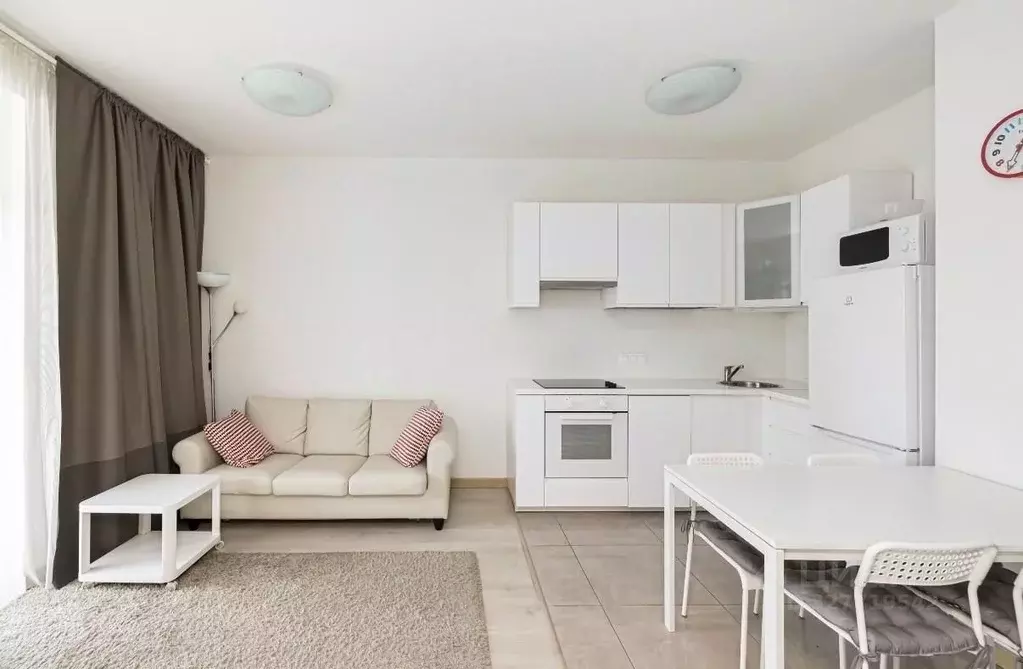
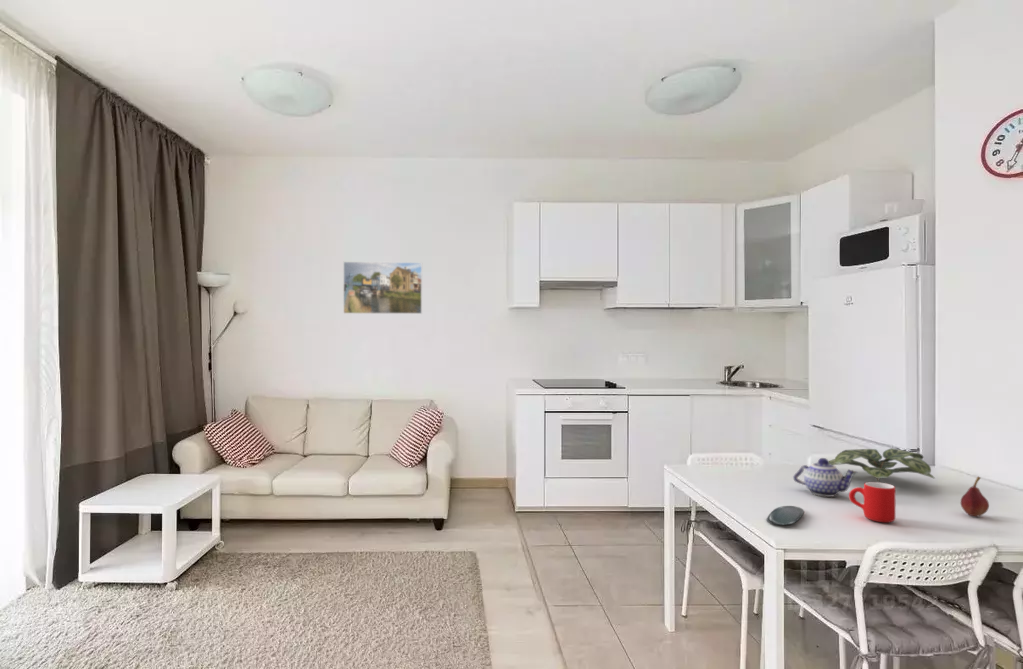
+ teapot [792,457,858,498]
+ oval tray [766,505,805,526]
+ fruit [959,475,990,517]
+ mug [848,481,896,523]
+ plant [828,447,936,482]
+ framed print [342,261,423,315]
